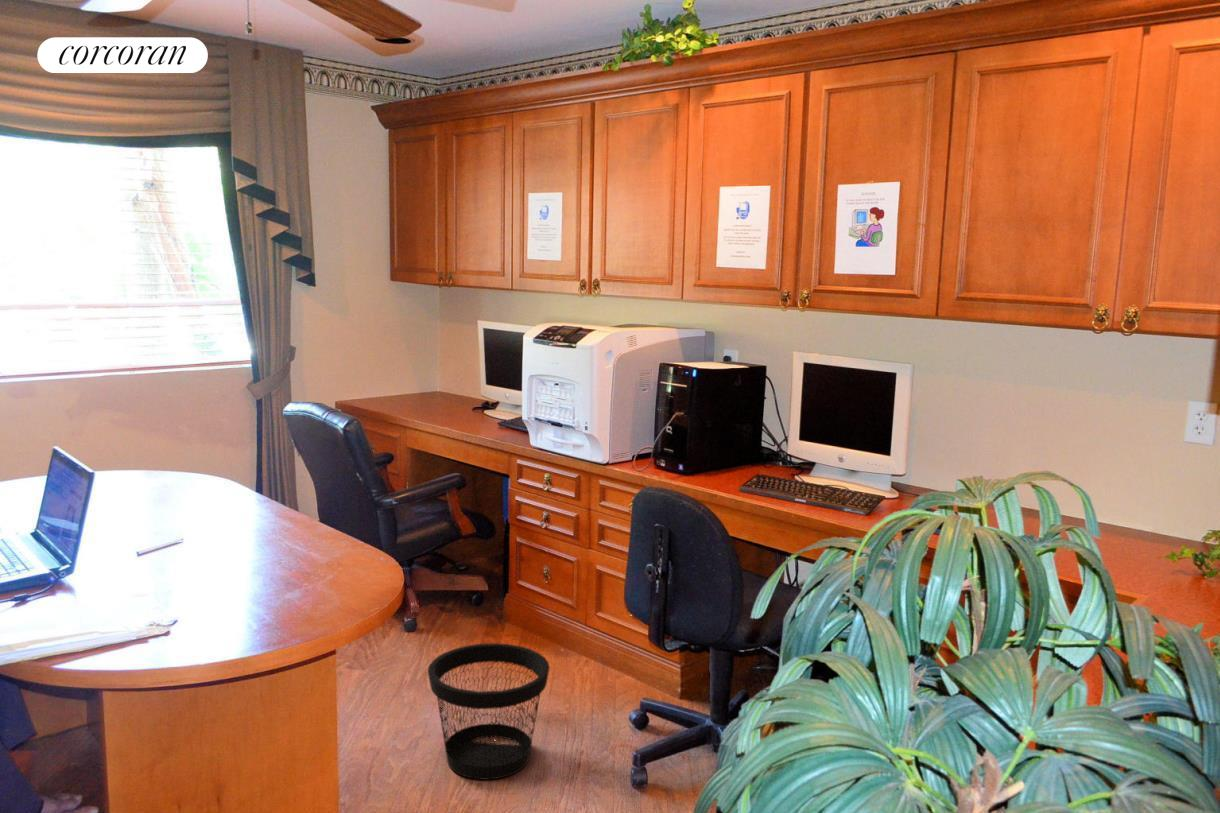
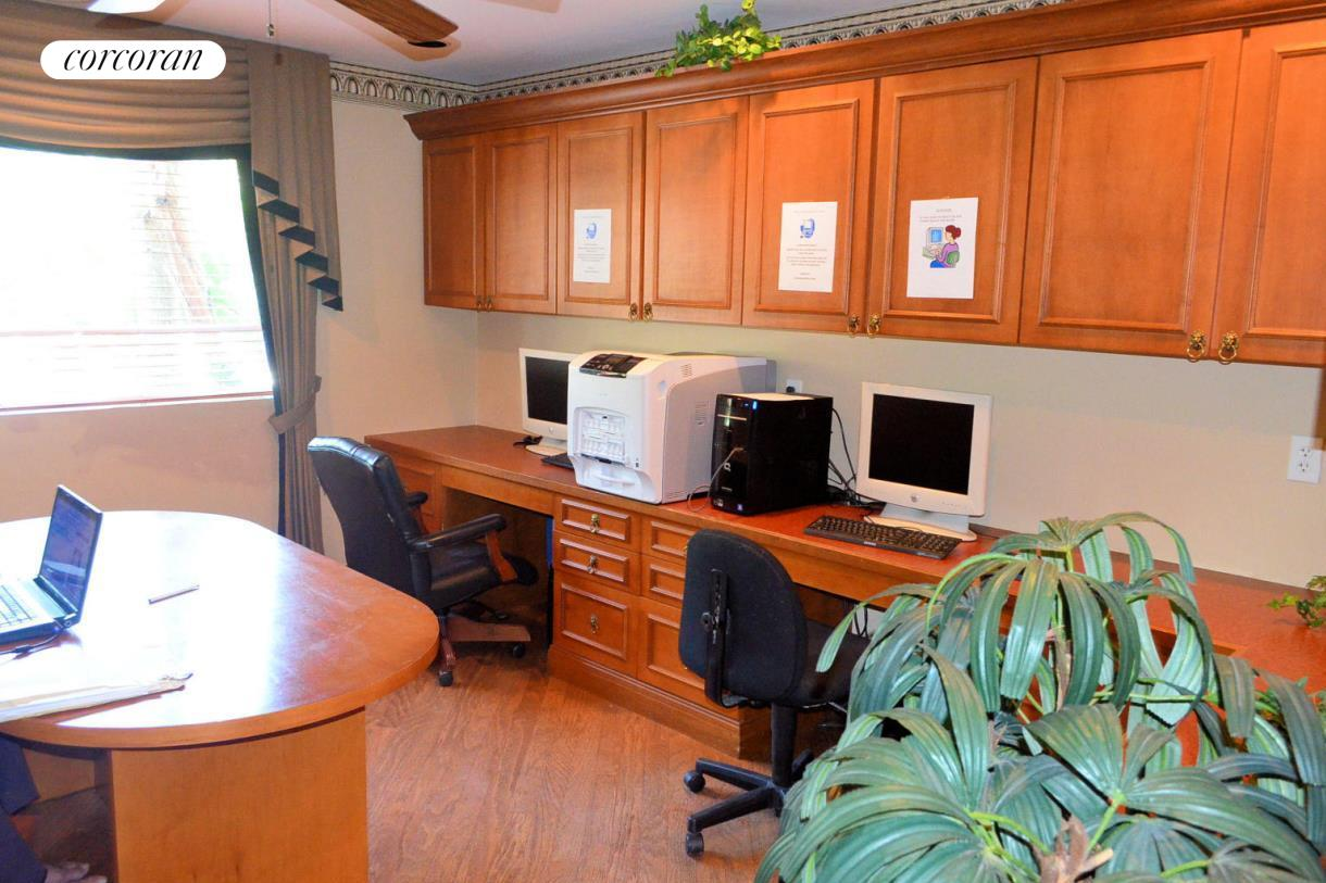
- wastebasket [427,642,551,781]
